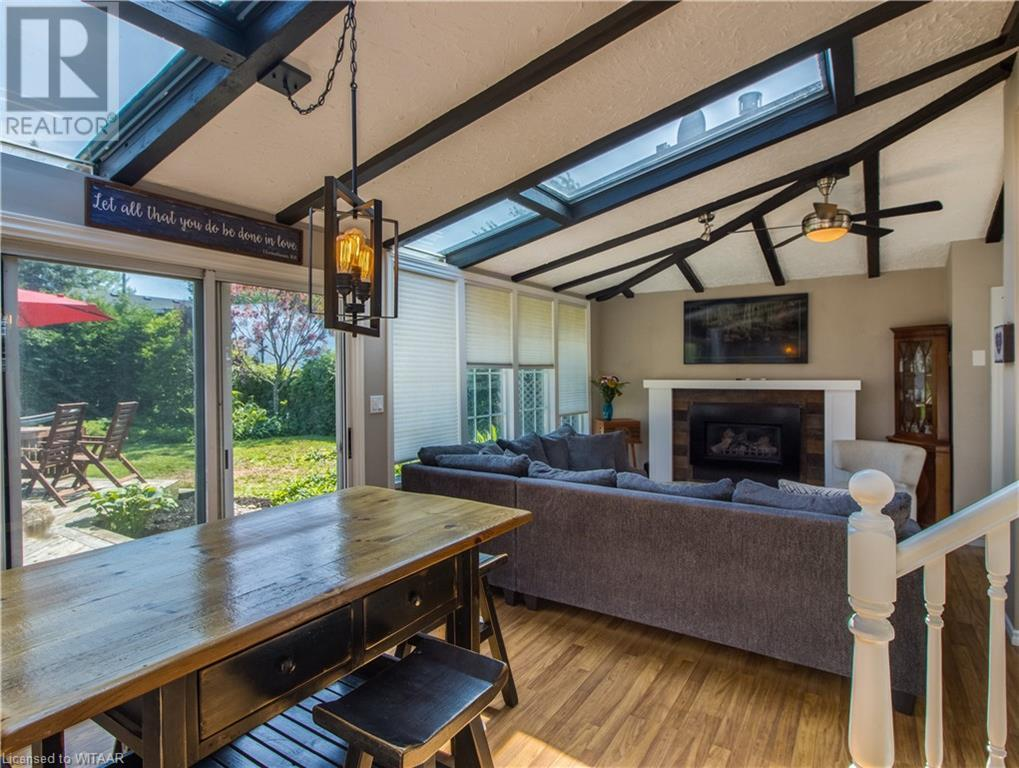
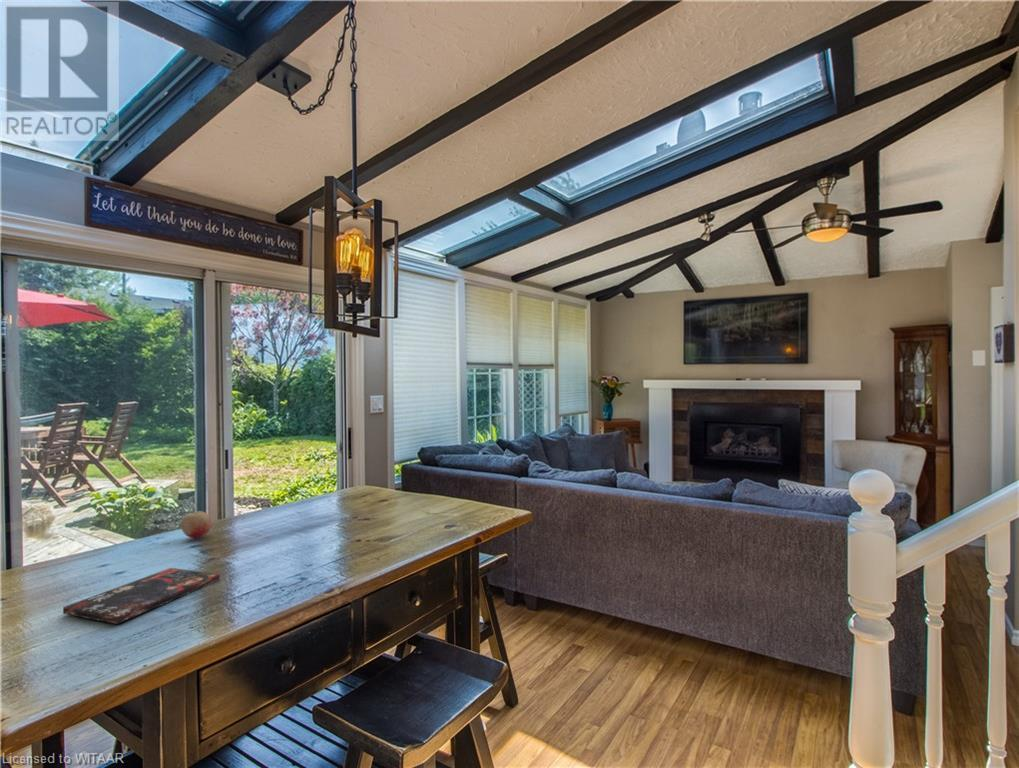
+ book [62,567,221,625]
+ fruit [180,510,212,539]
